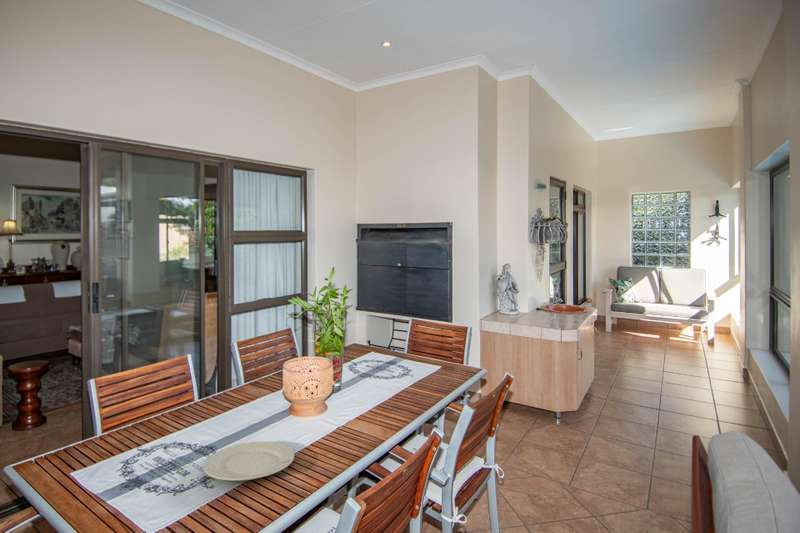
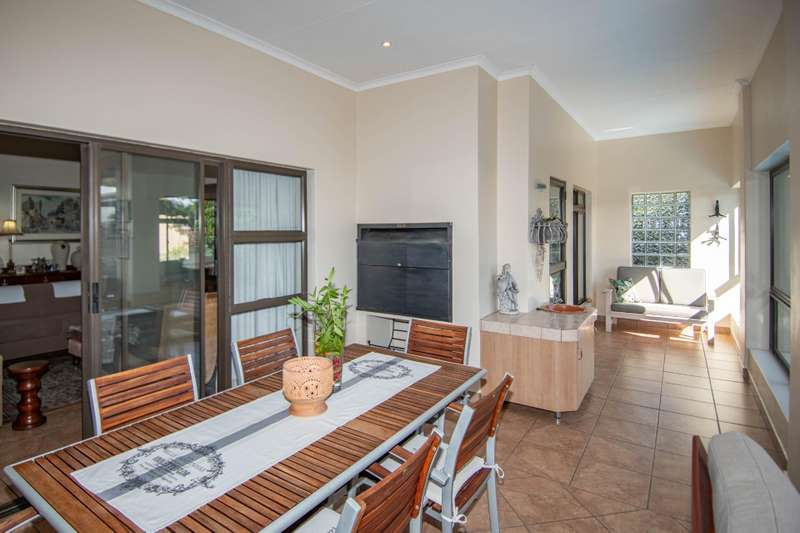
- chinaware [202,441,295,482]
